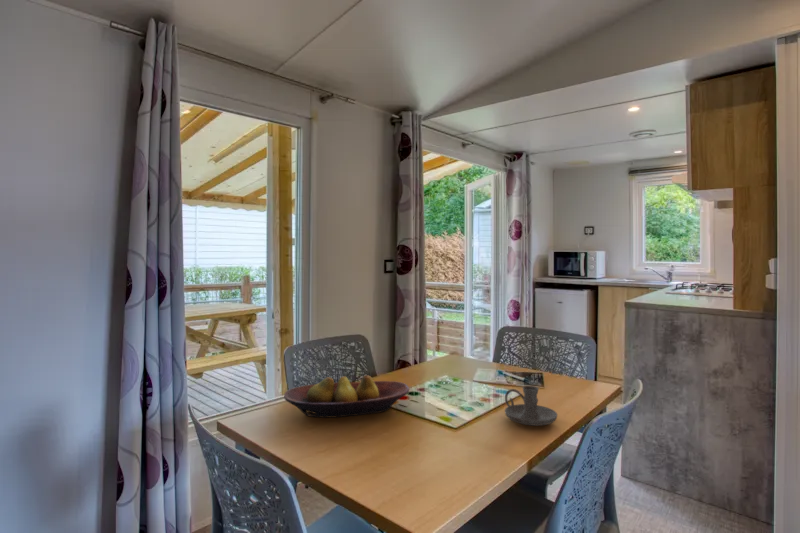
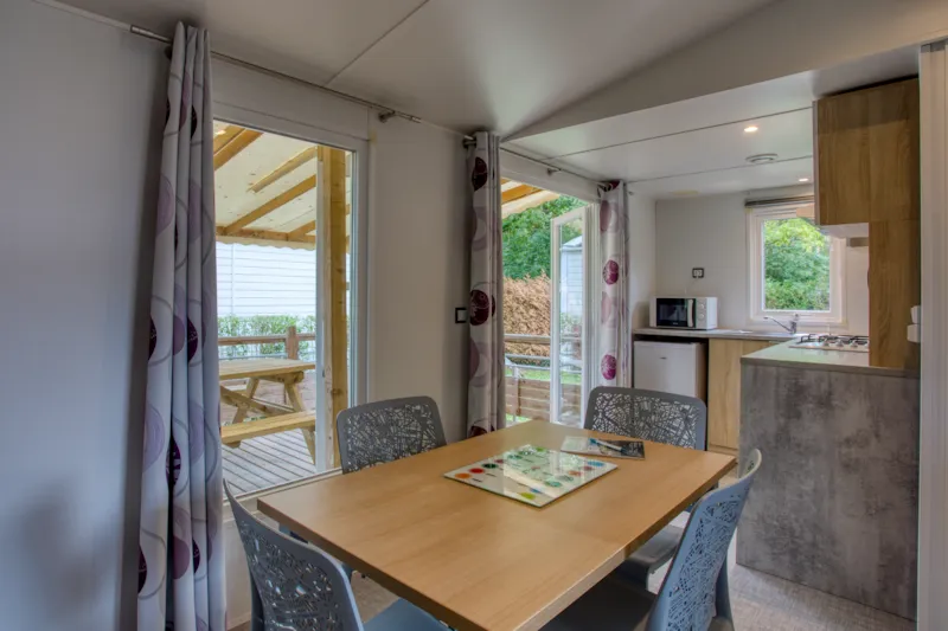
- candle holder [504,385,558,427]
- fruit bowl [283,374,410,419]
